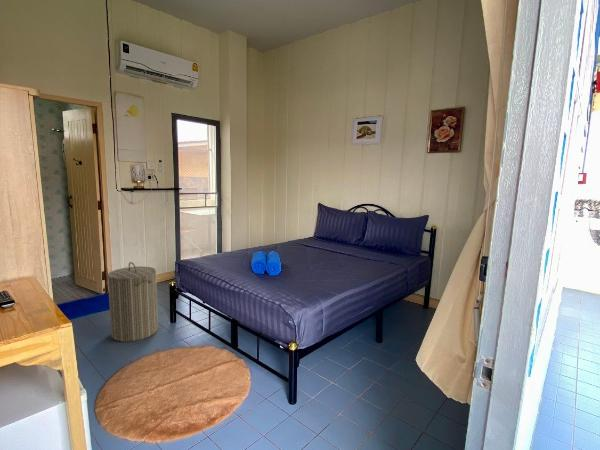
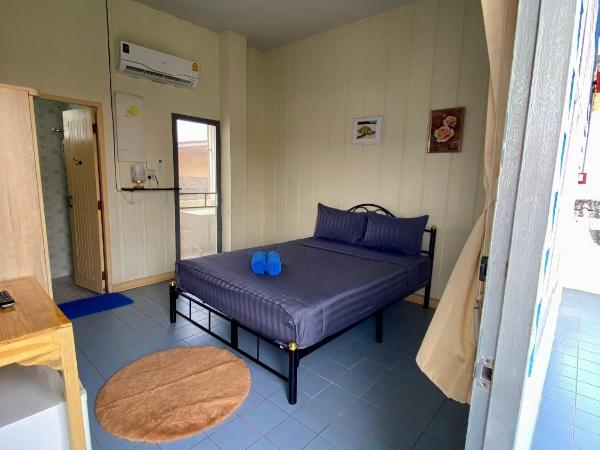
- laundry hamper [106,261,159,343]
